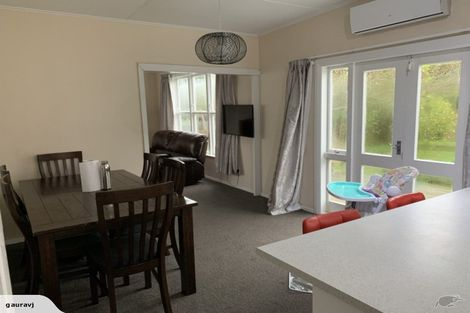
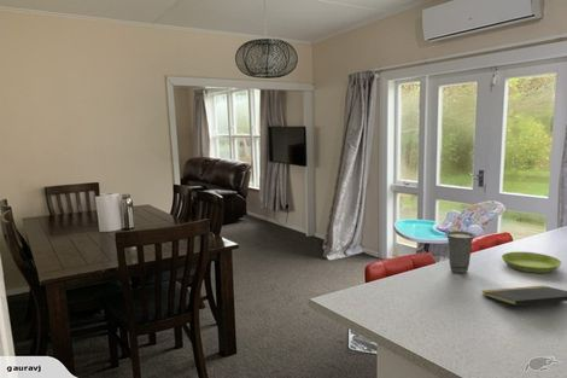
+ notepad [481,285,567,307]
+ saucer [501,251,563,274]
+ cup [444,229,477,274]
